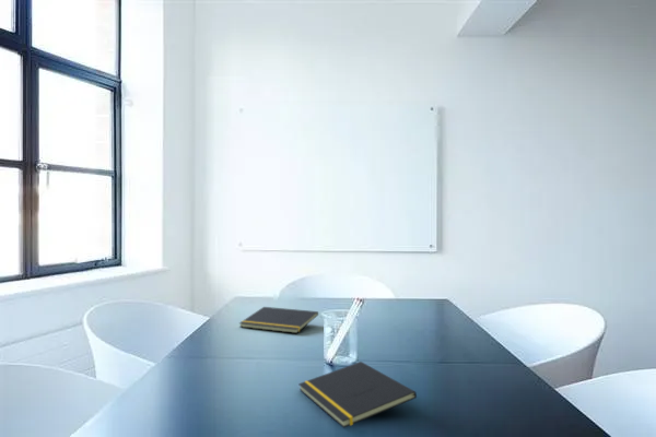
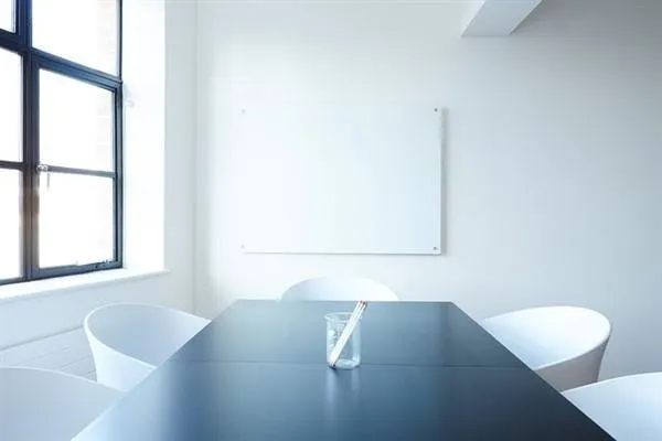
- notepad [297,361,418,429]
- notepad [238,306,319,334]
